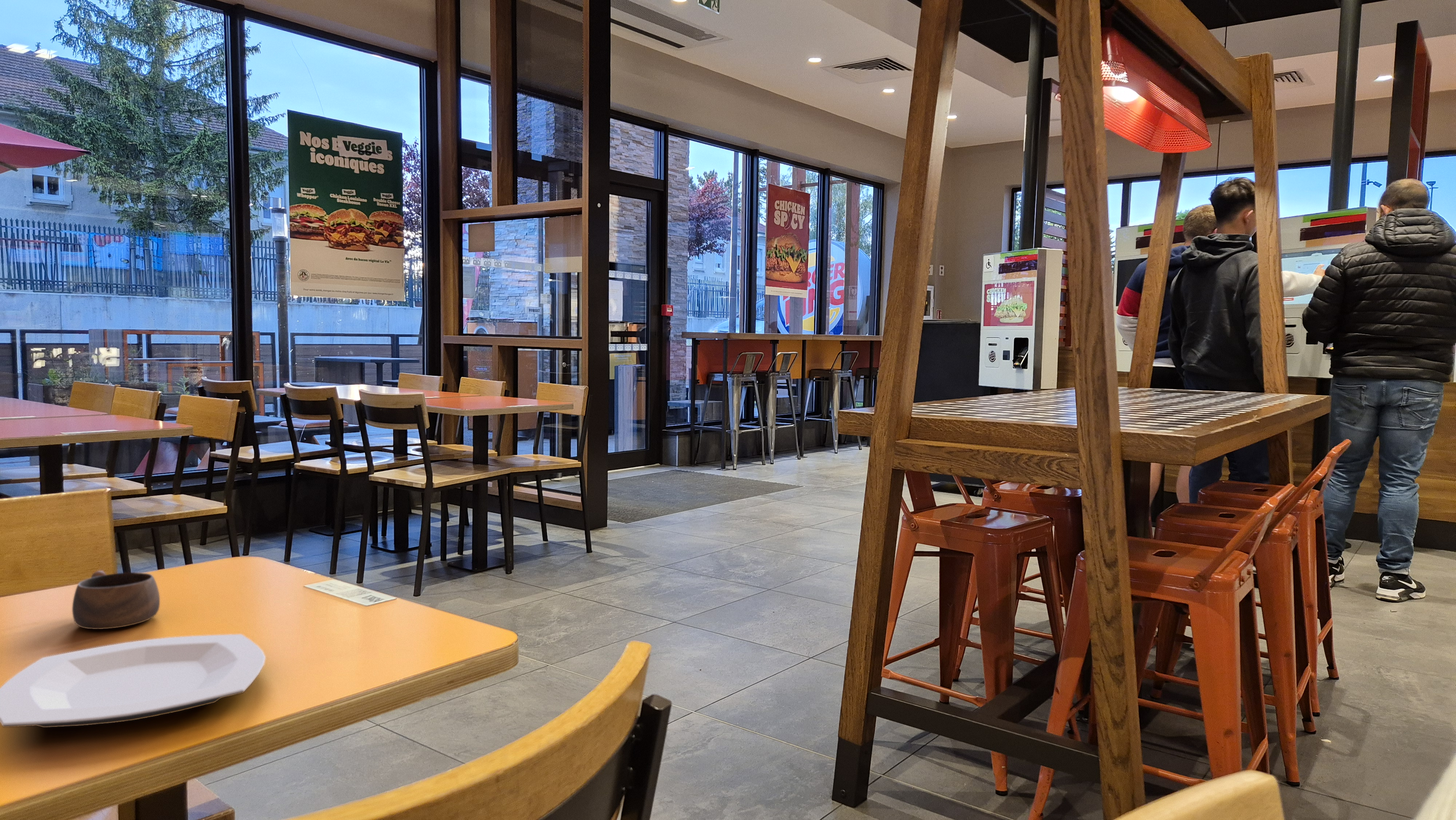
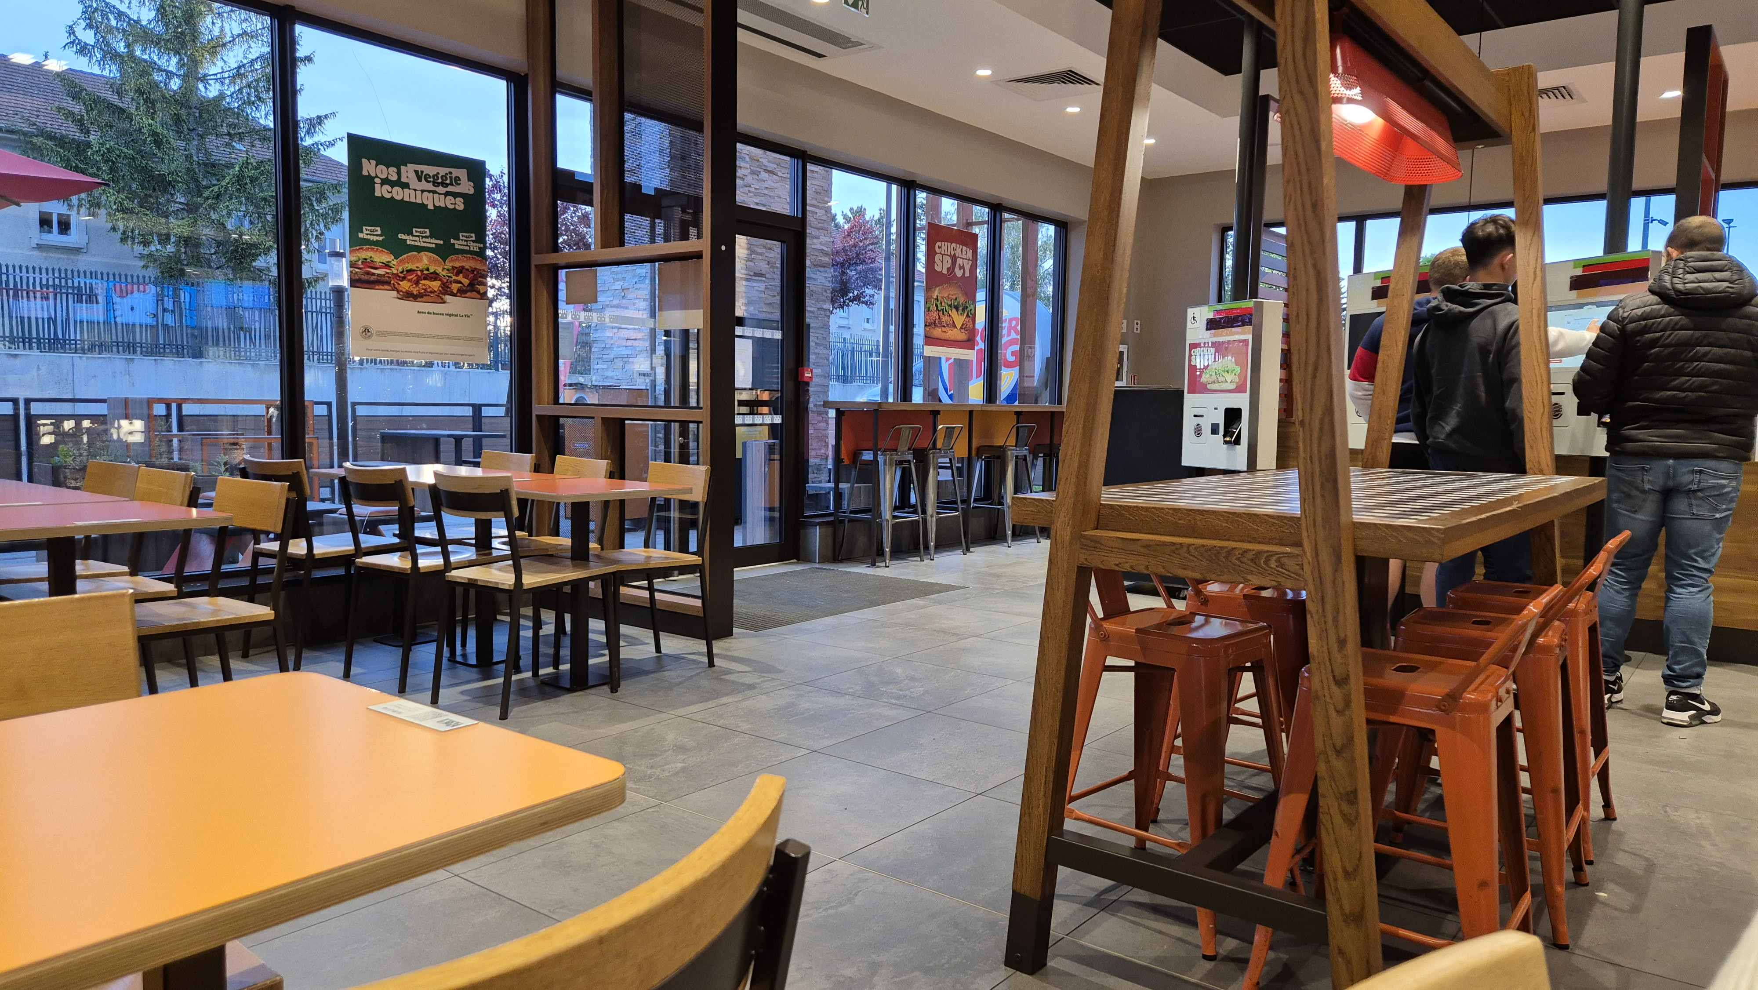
- cup [72,570,160,630]
- plate [0,634,266,728]
